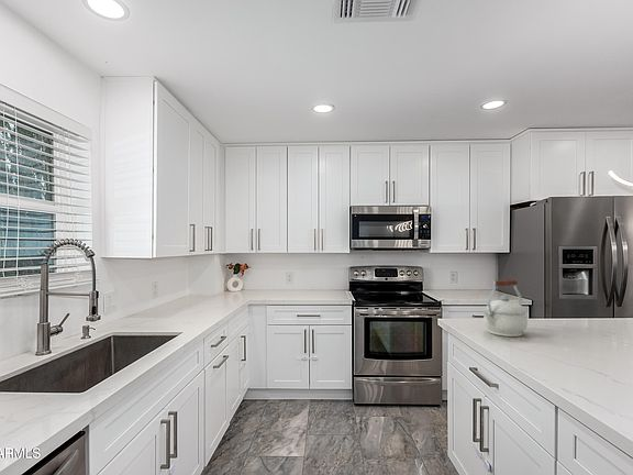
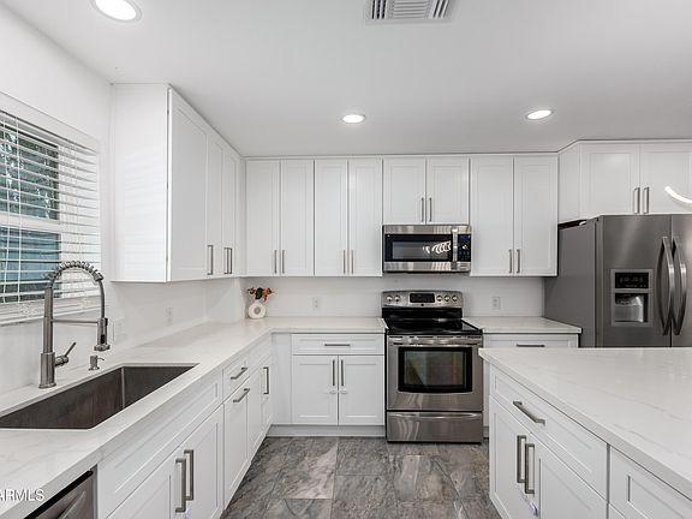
- kettle [482,278,529,338]
